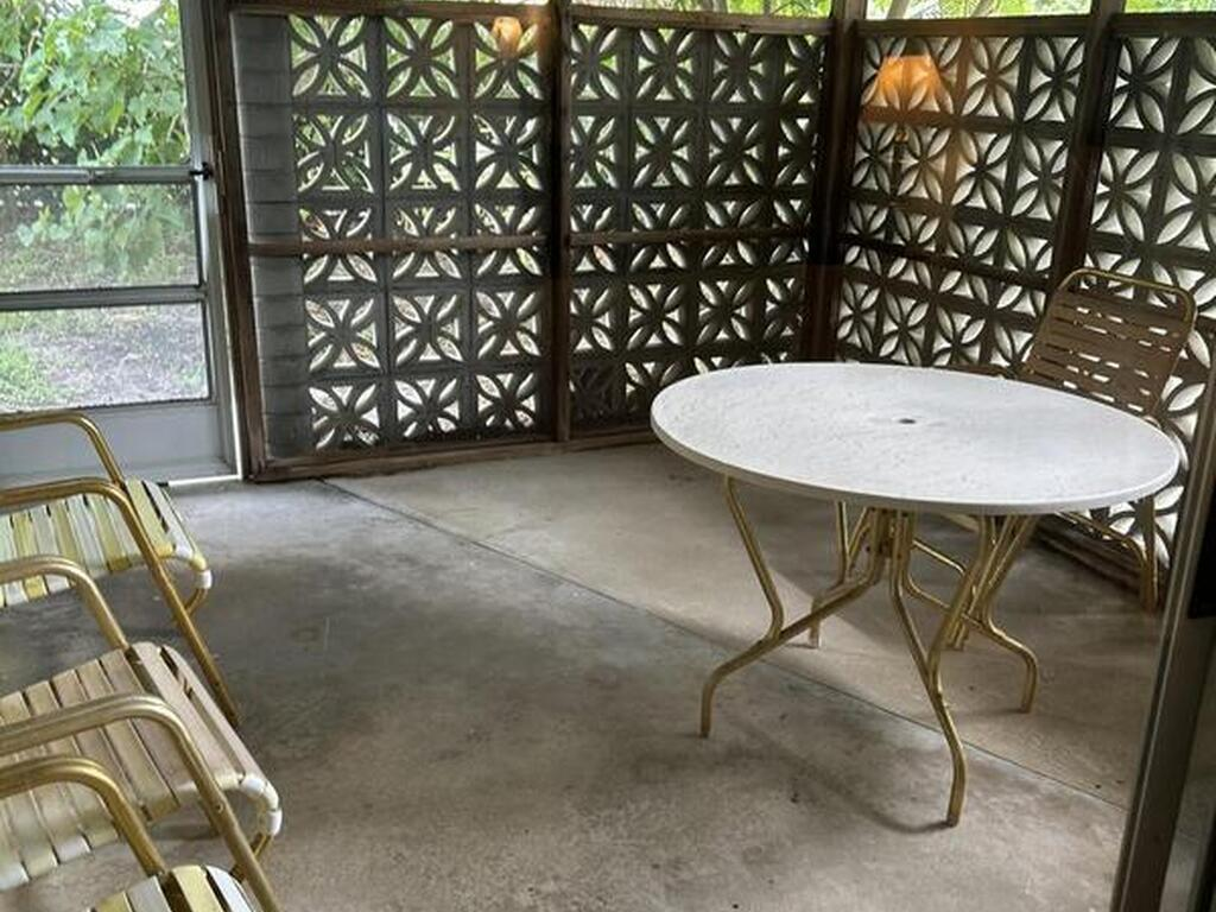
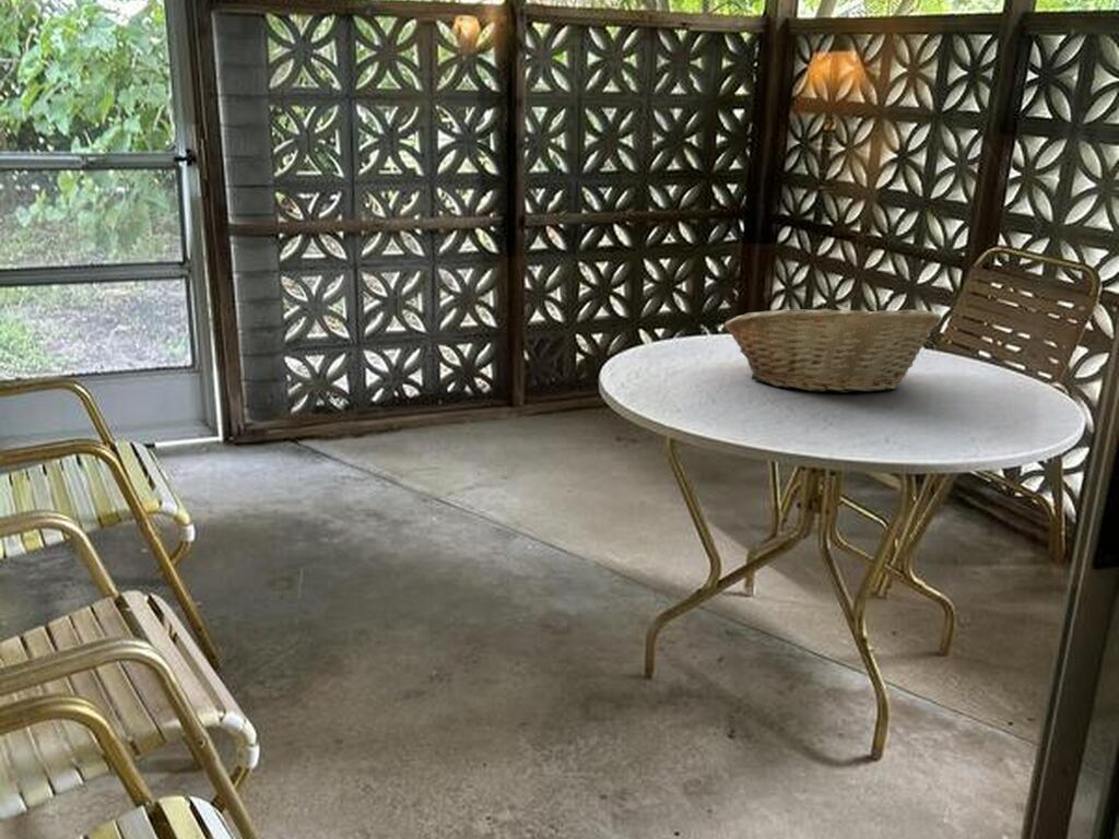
+ fruit basket [722,300,943,394]
